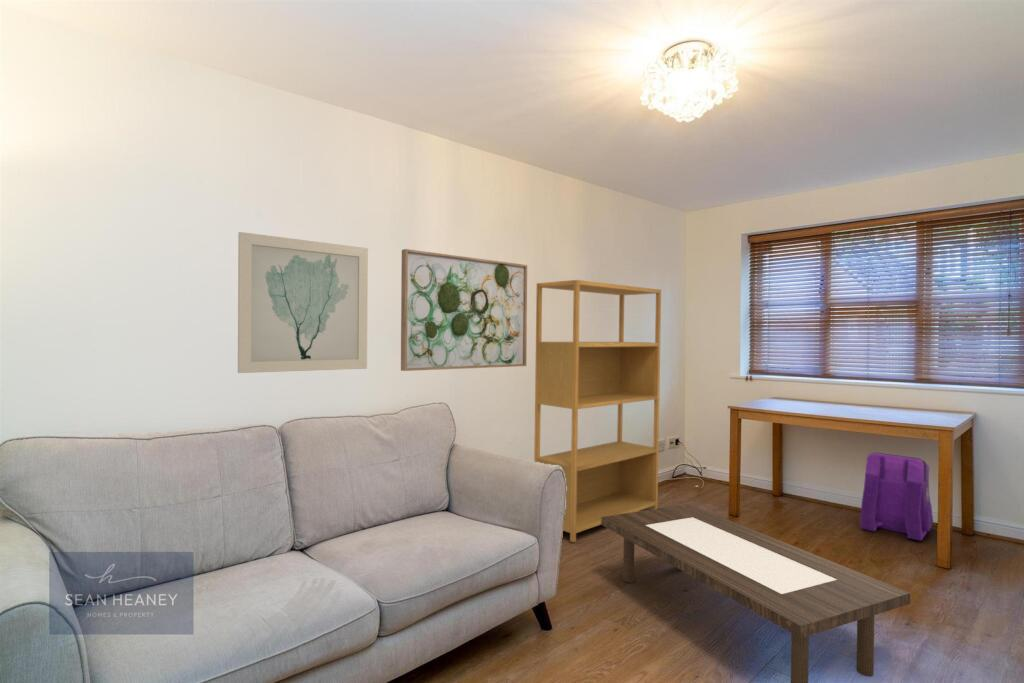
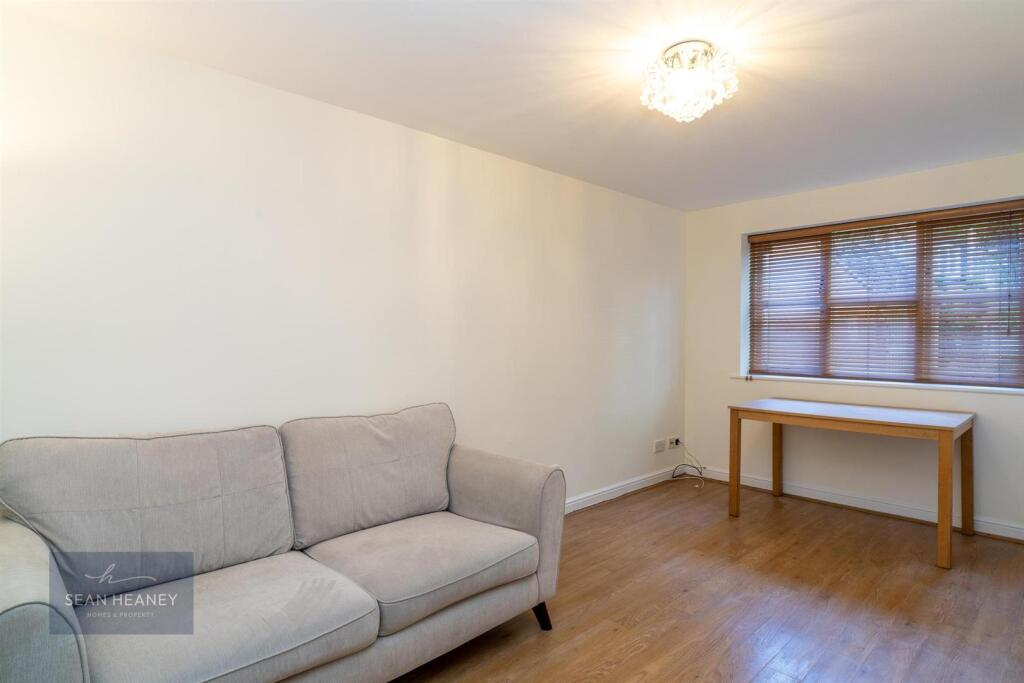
- wall art [400,248,528,372]
- bookshelf [533,279,662,543]
- wall art [237,231,369,374]
- backpack [859,451,934,542]
- coffee table [600,503,911,683]
